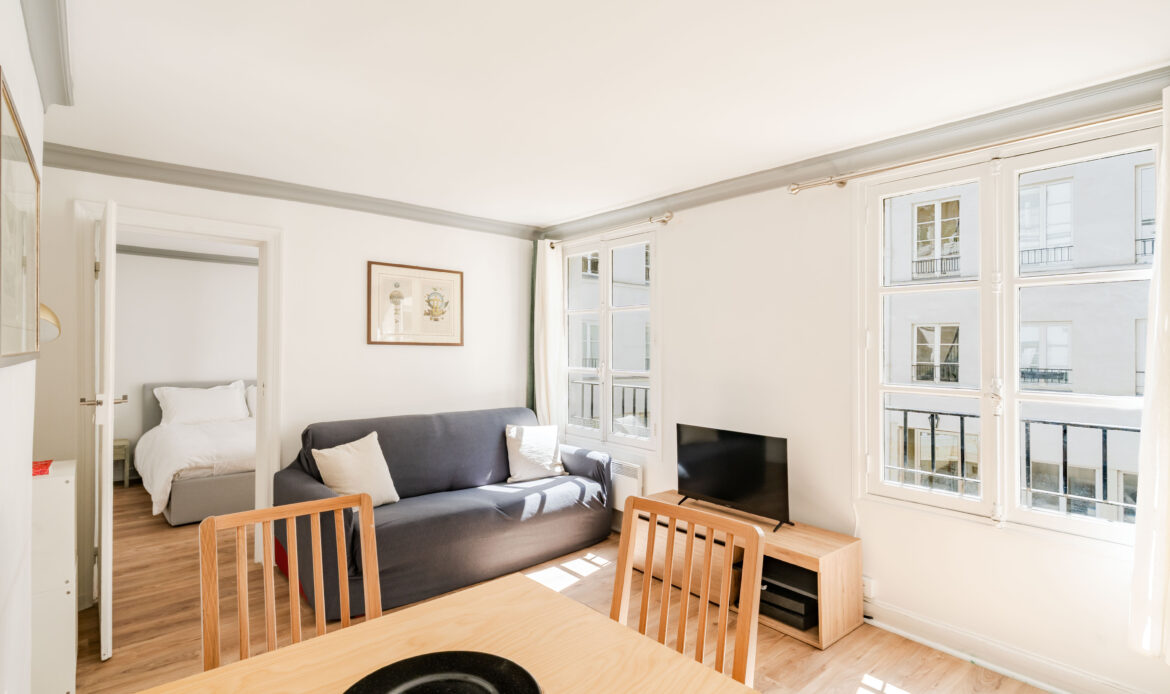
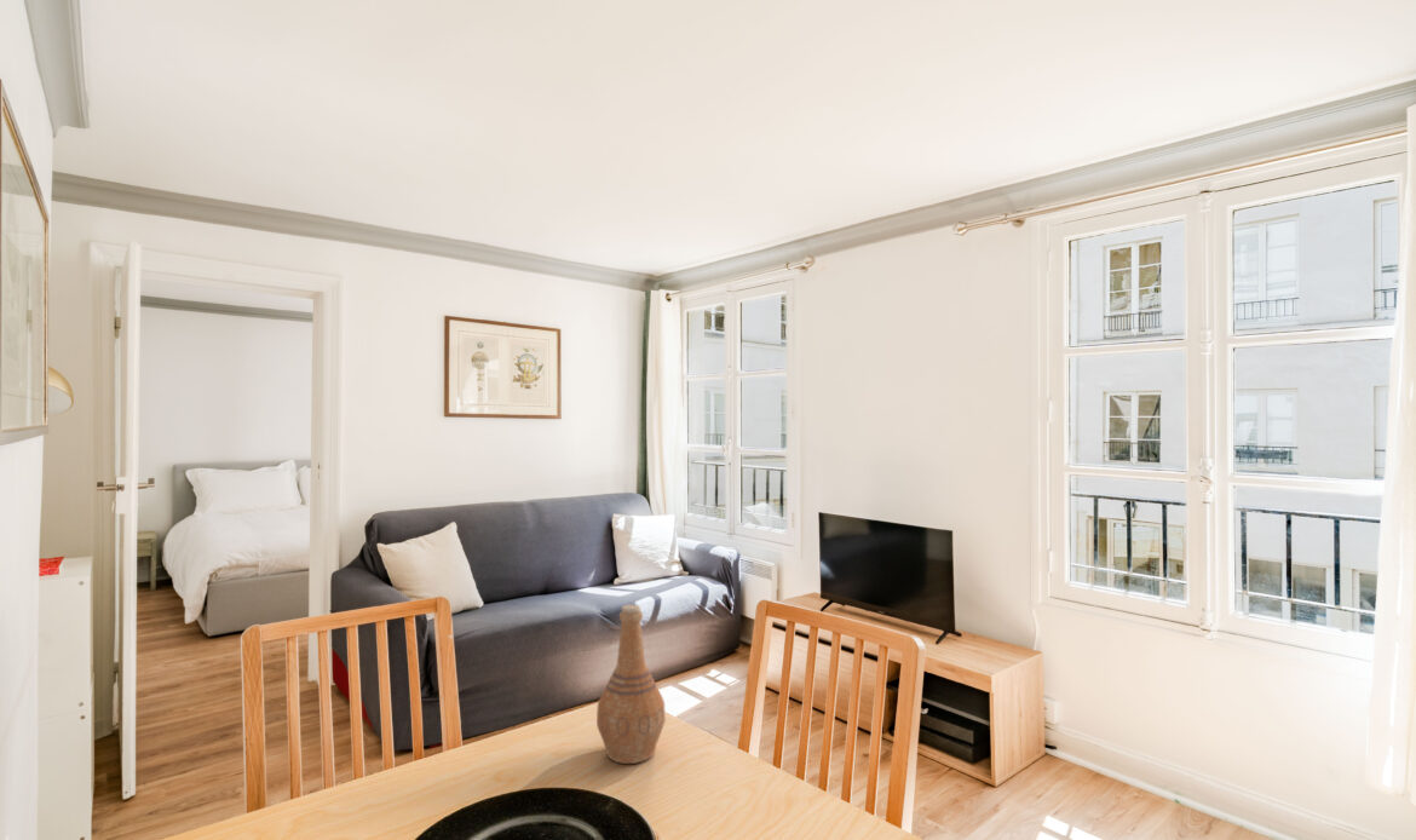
+ vase [595,603,667,765]
